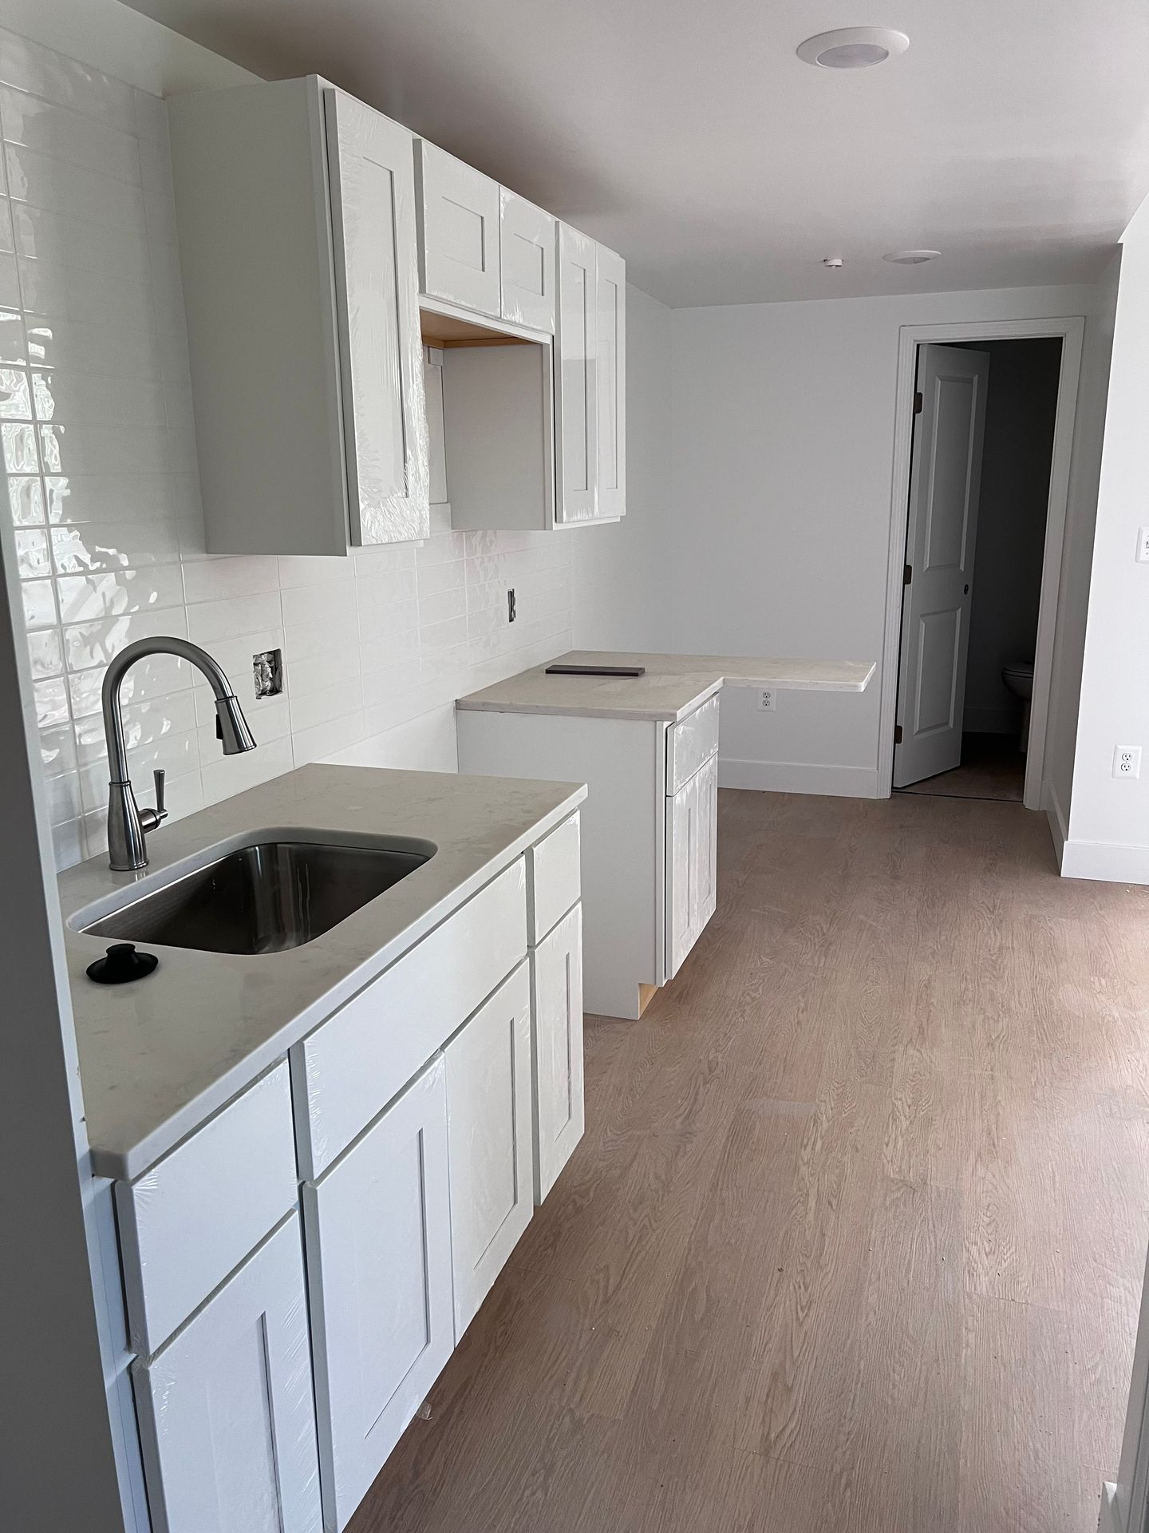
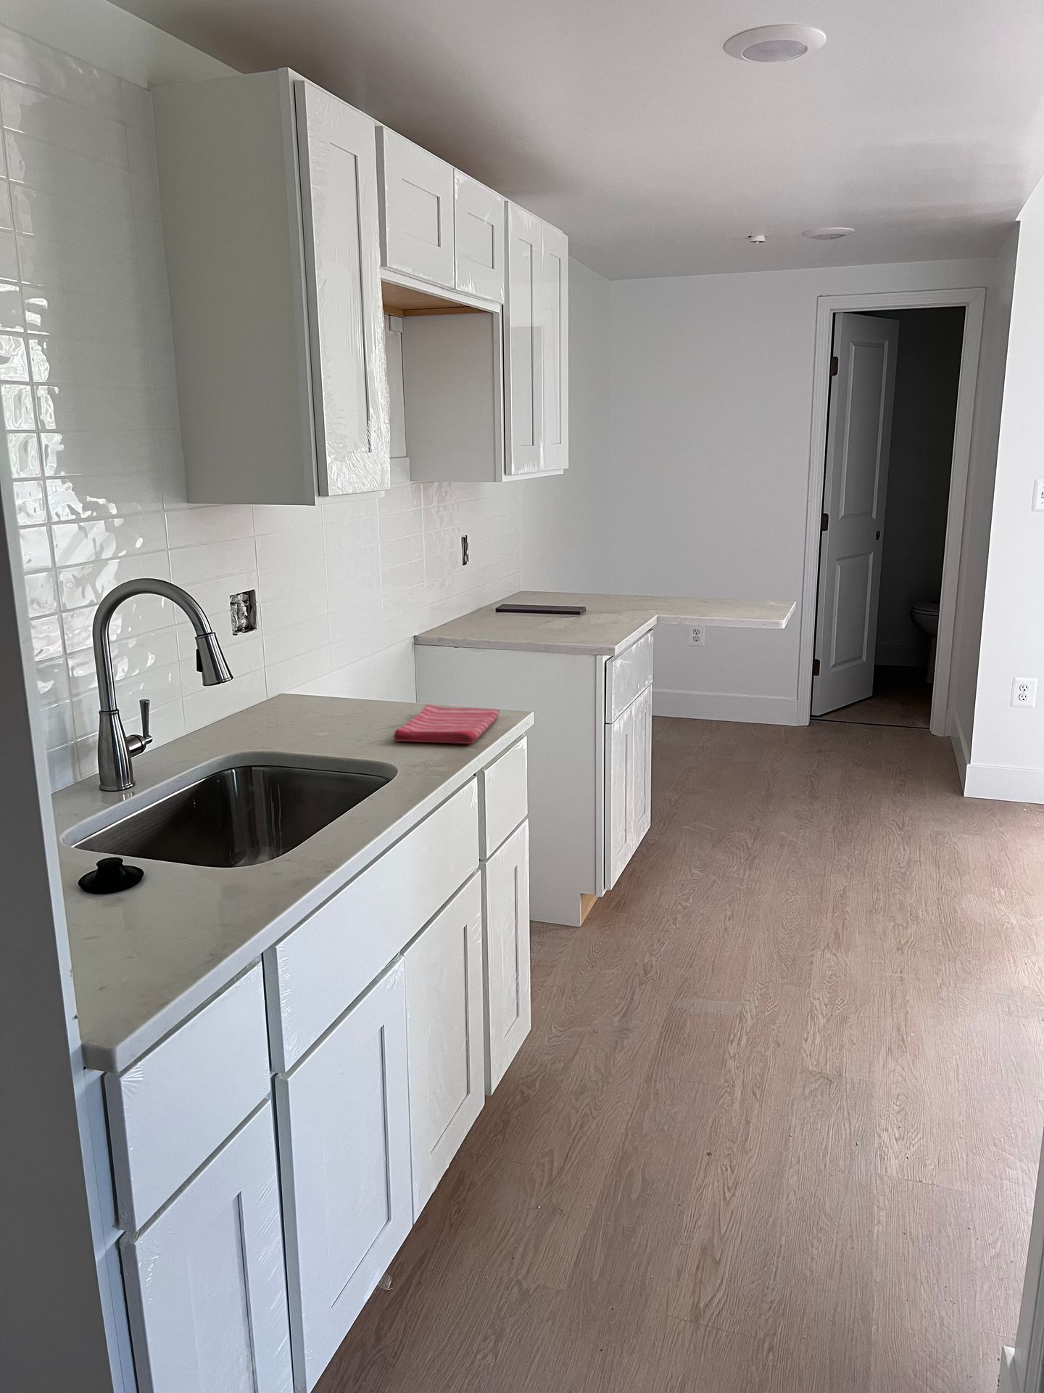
+ dish towel [393,704,500,745]
